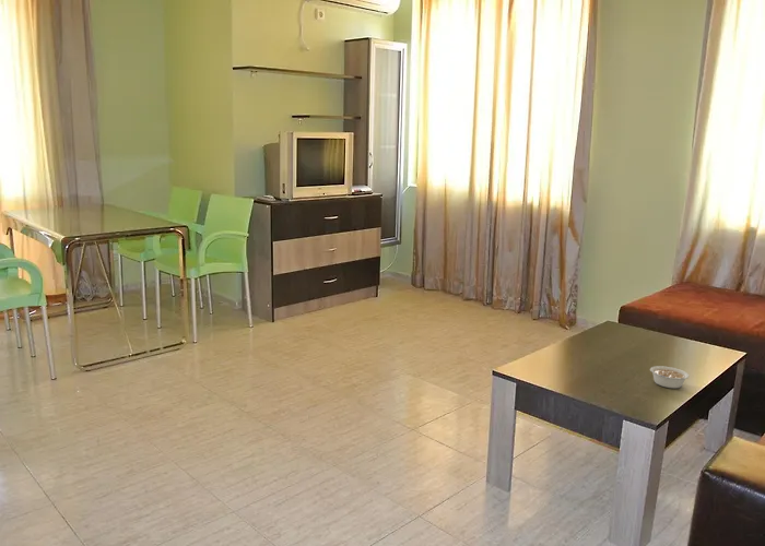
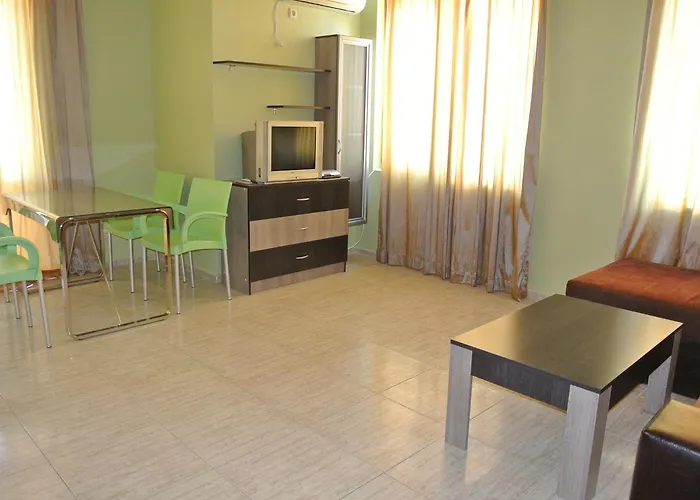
- legume [649,365,691,390]
